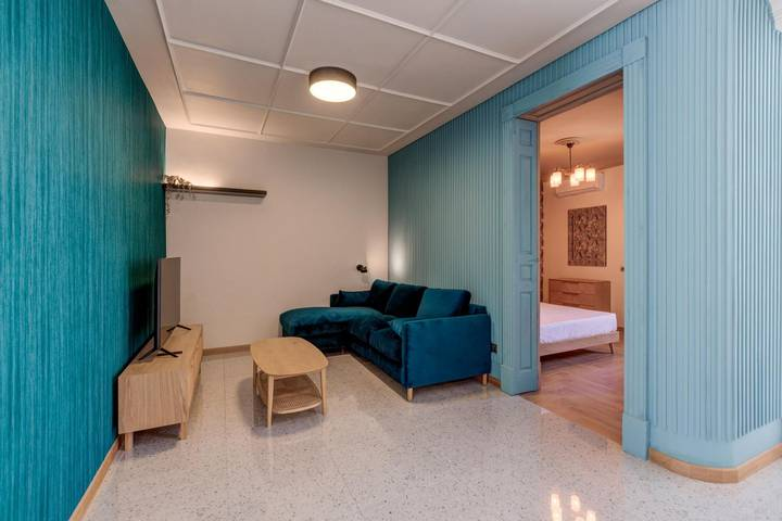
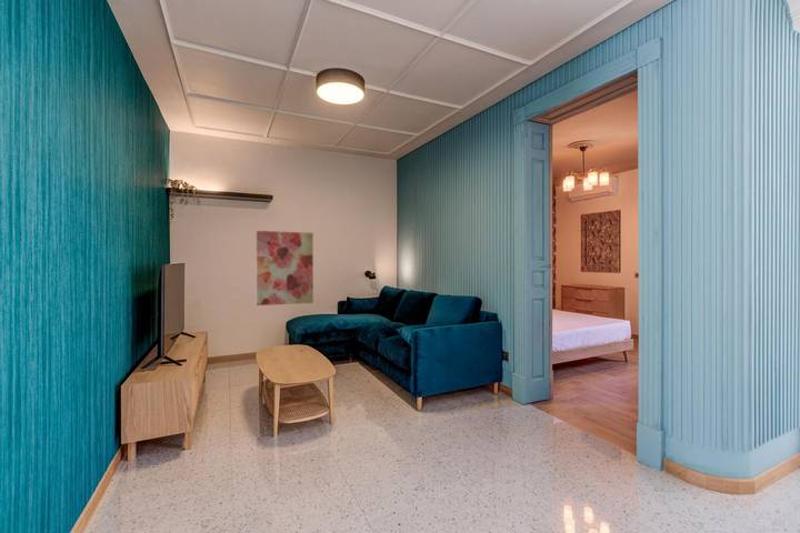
+ wall art [256,230,314,306]
